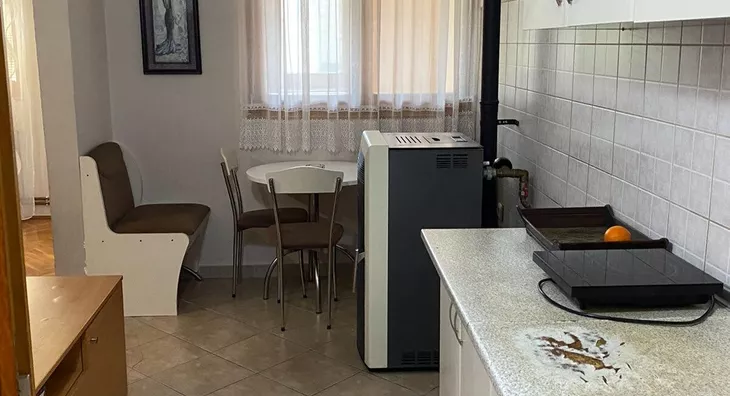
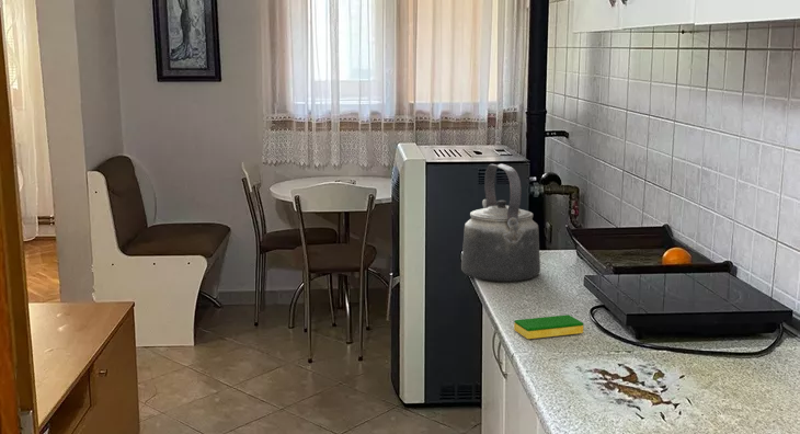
+ kettle [460,163,541,283]
+ dish sponge [513,313,584,340]
